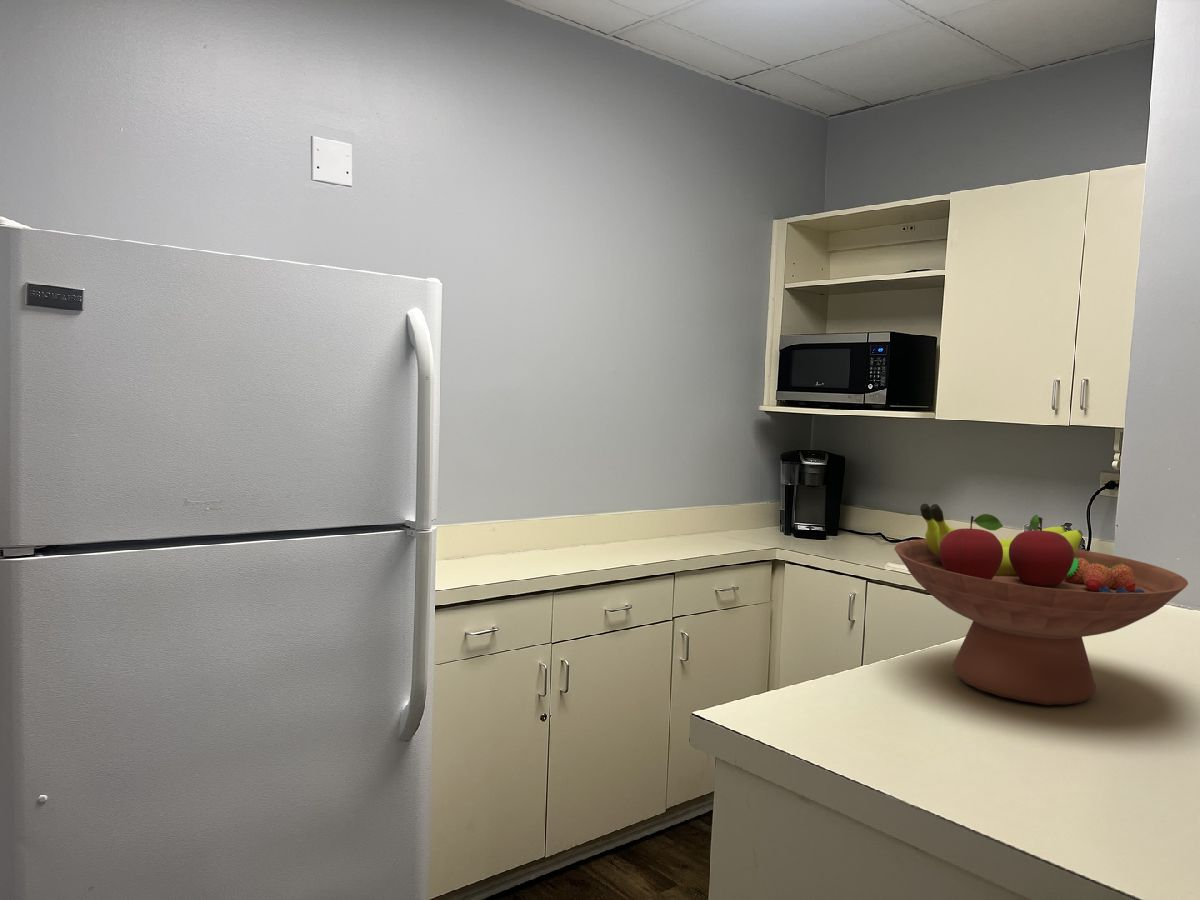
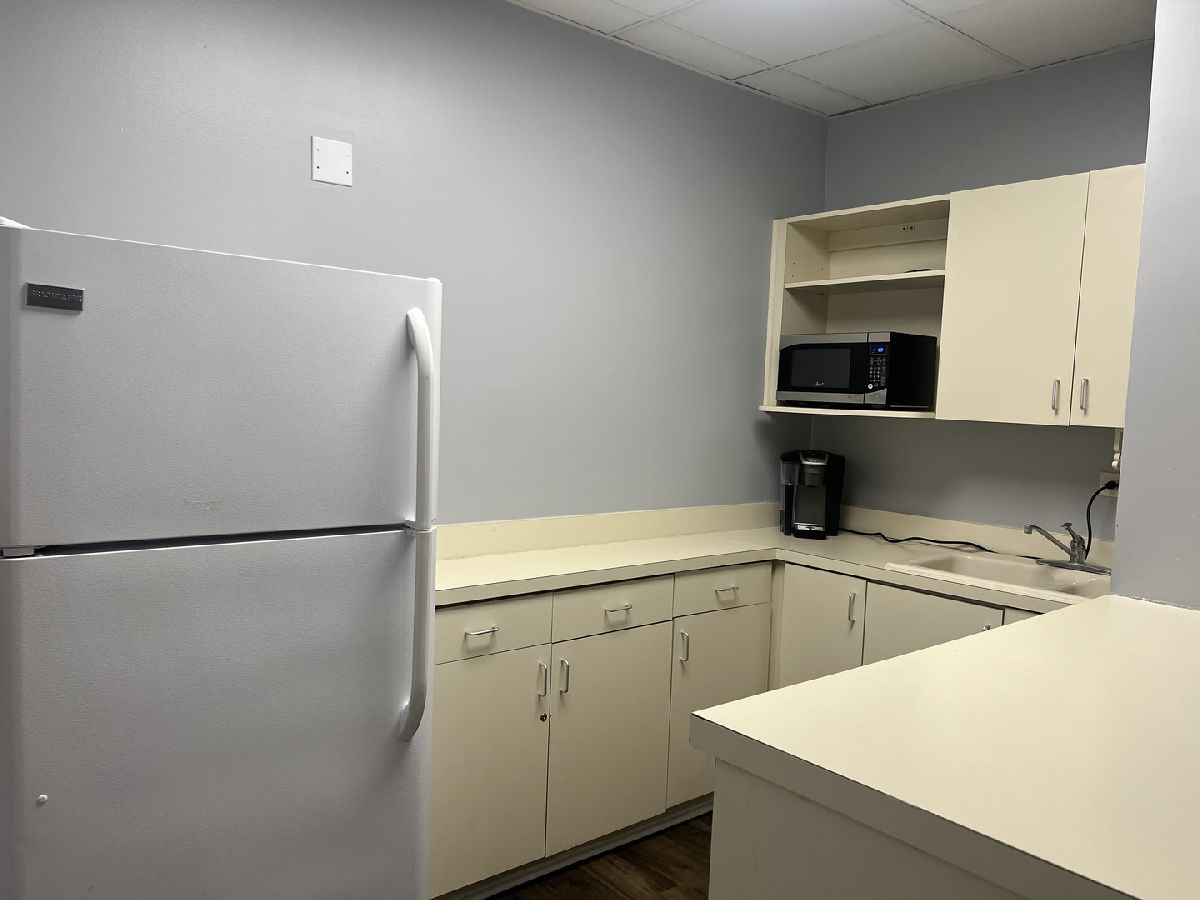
- fruit bowl [893,503,1189,706]
